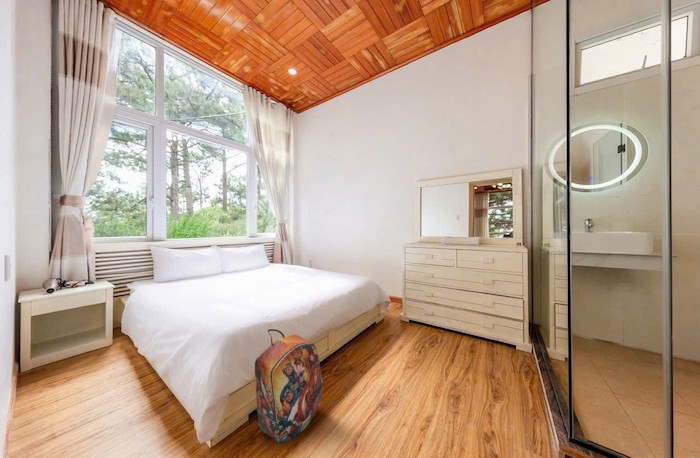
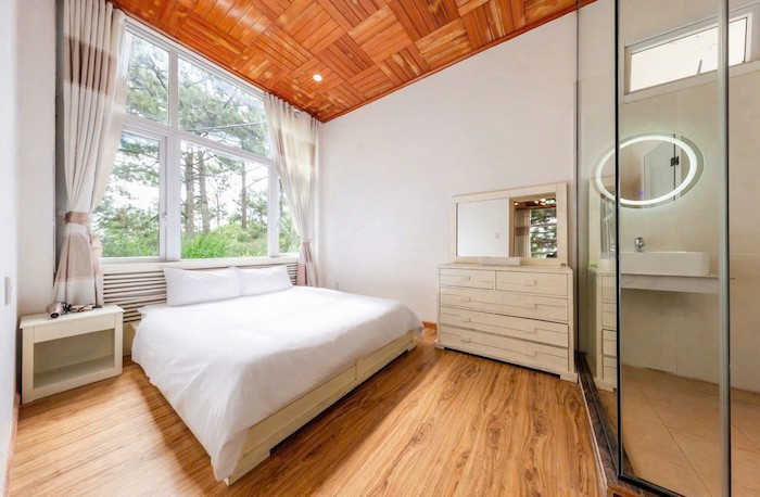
- backpack [254,328,324,445]
